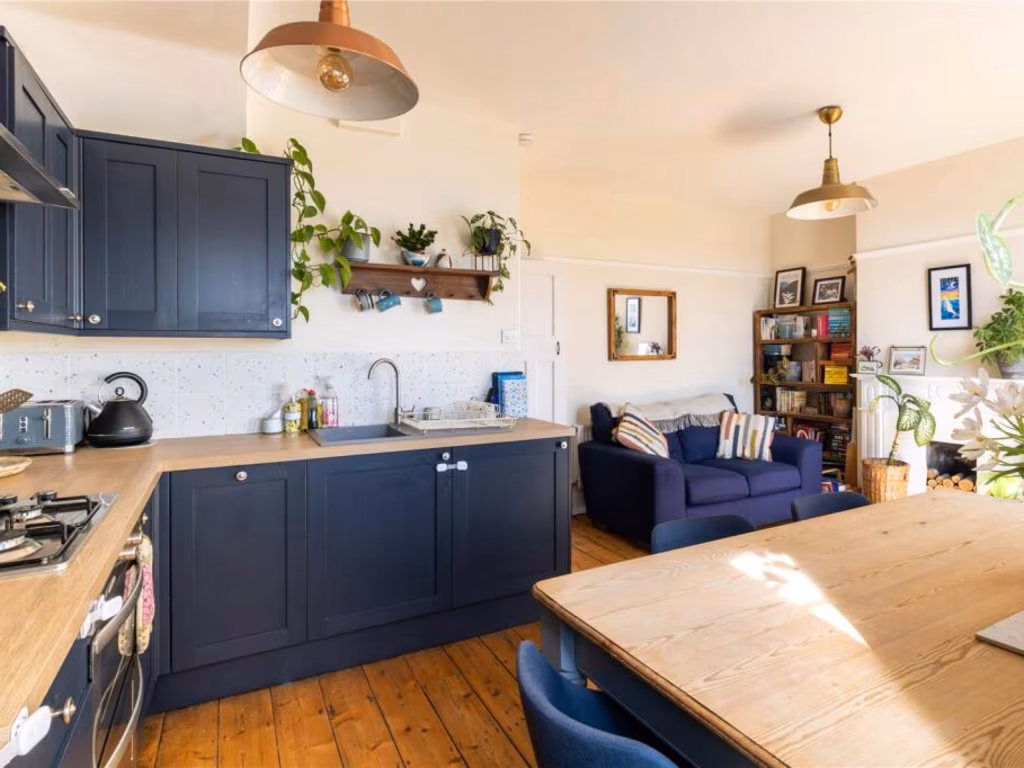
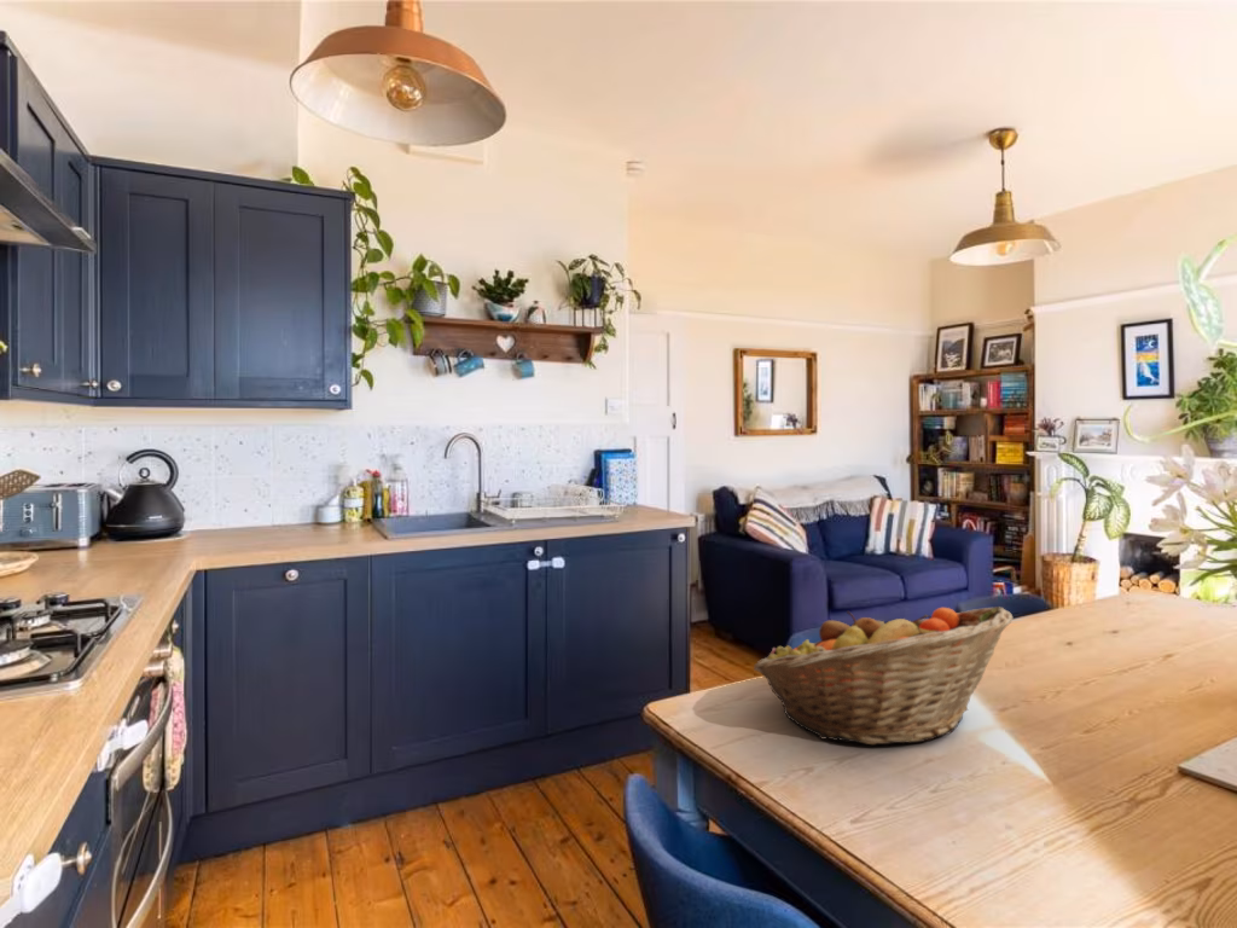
+ fruit basket [753,605,1014,746]
